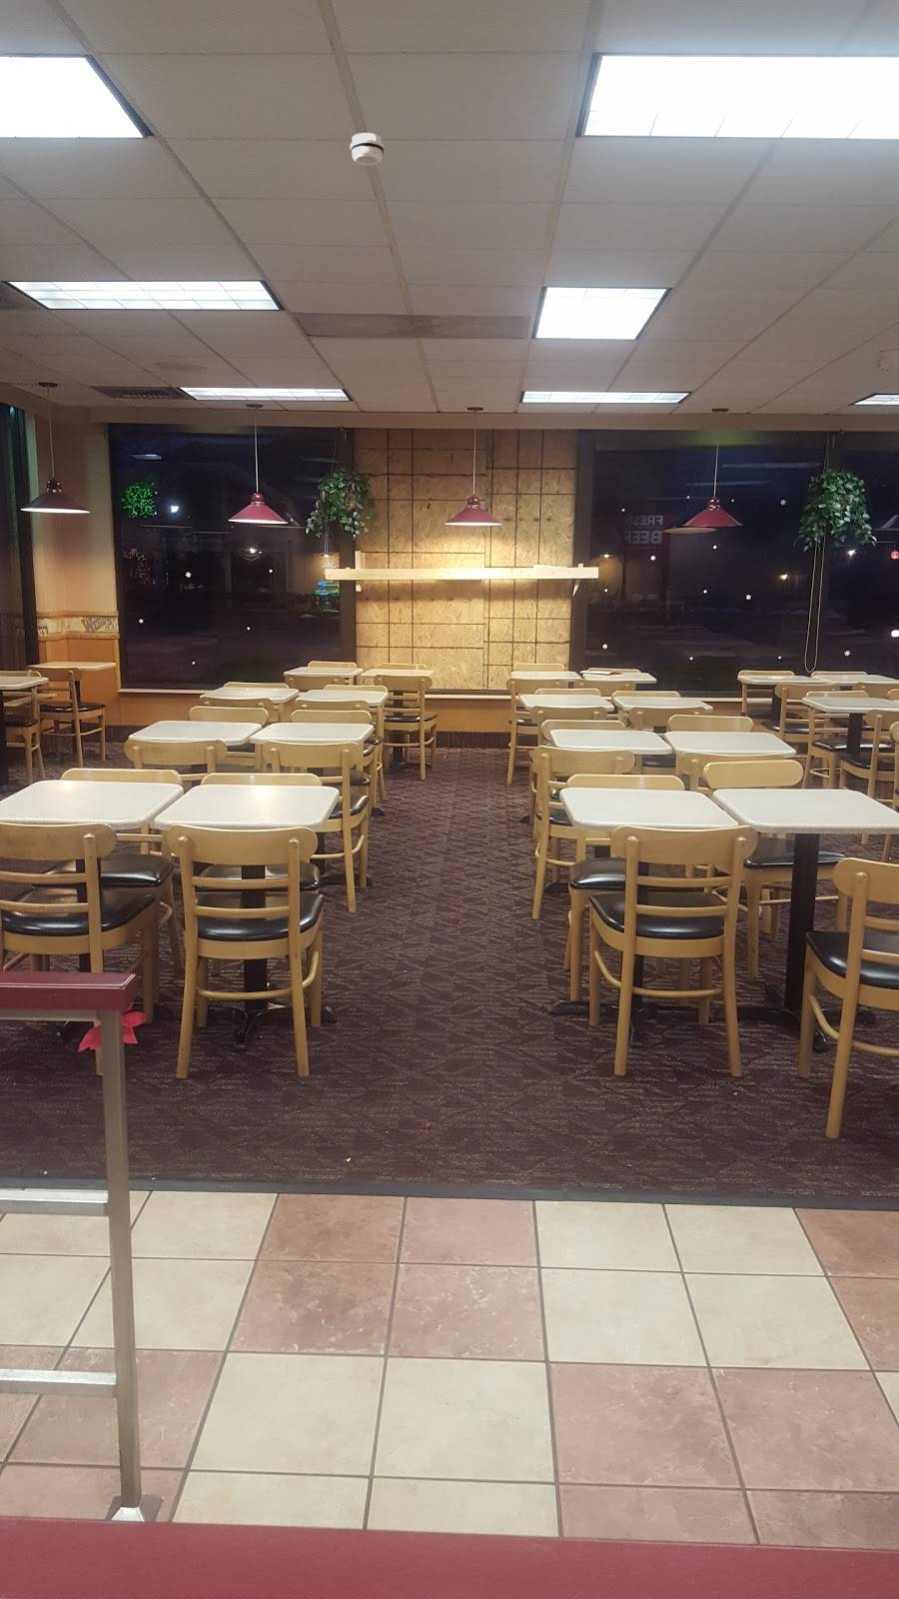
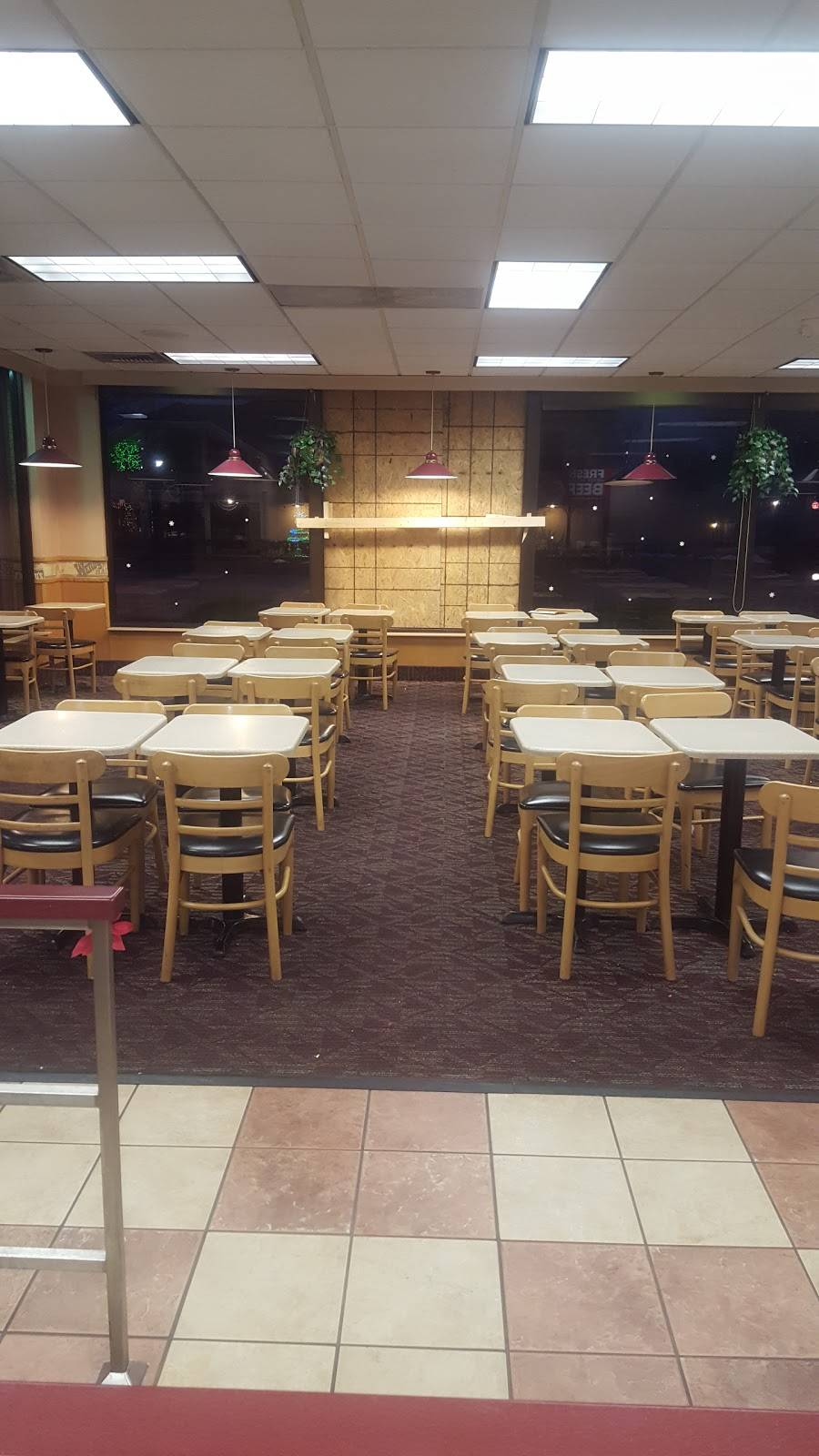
- smoke detector [349,132,385,166]
